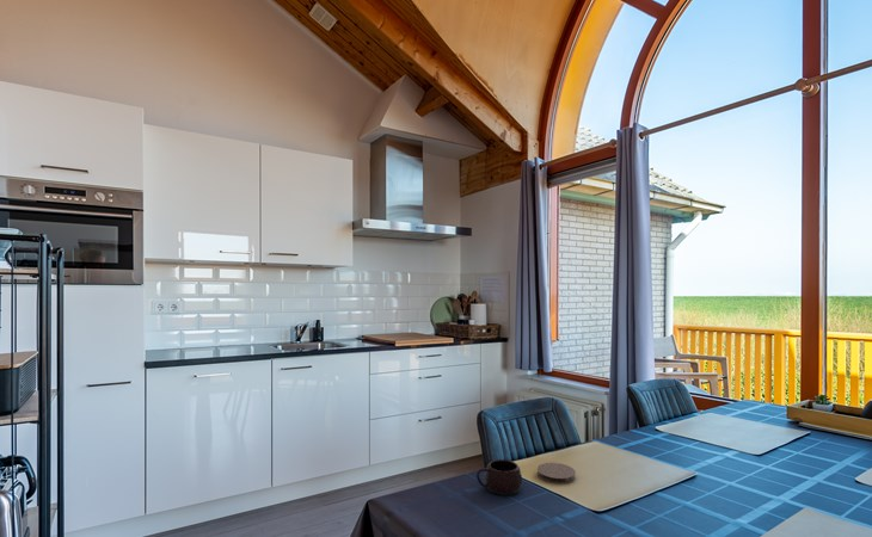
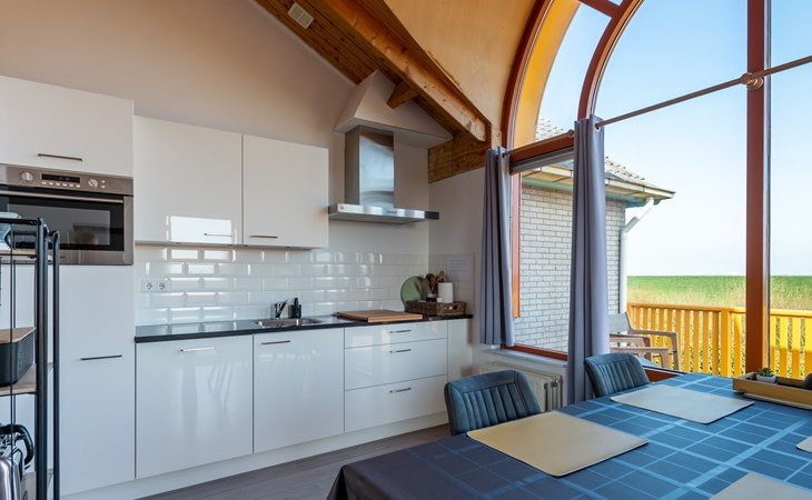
- coaster [536,462,577,484]
- mug [475,458,523,496]
